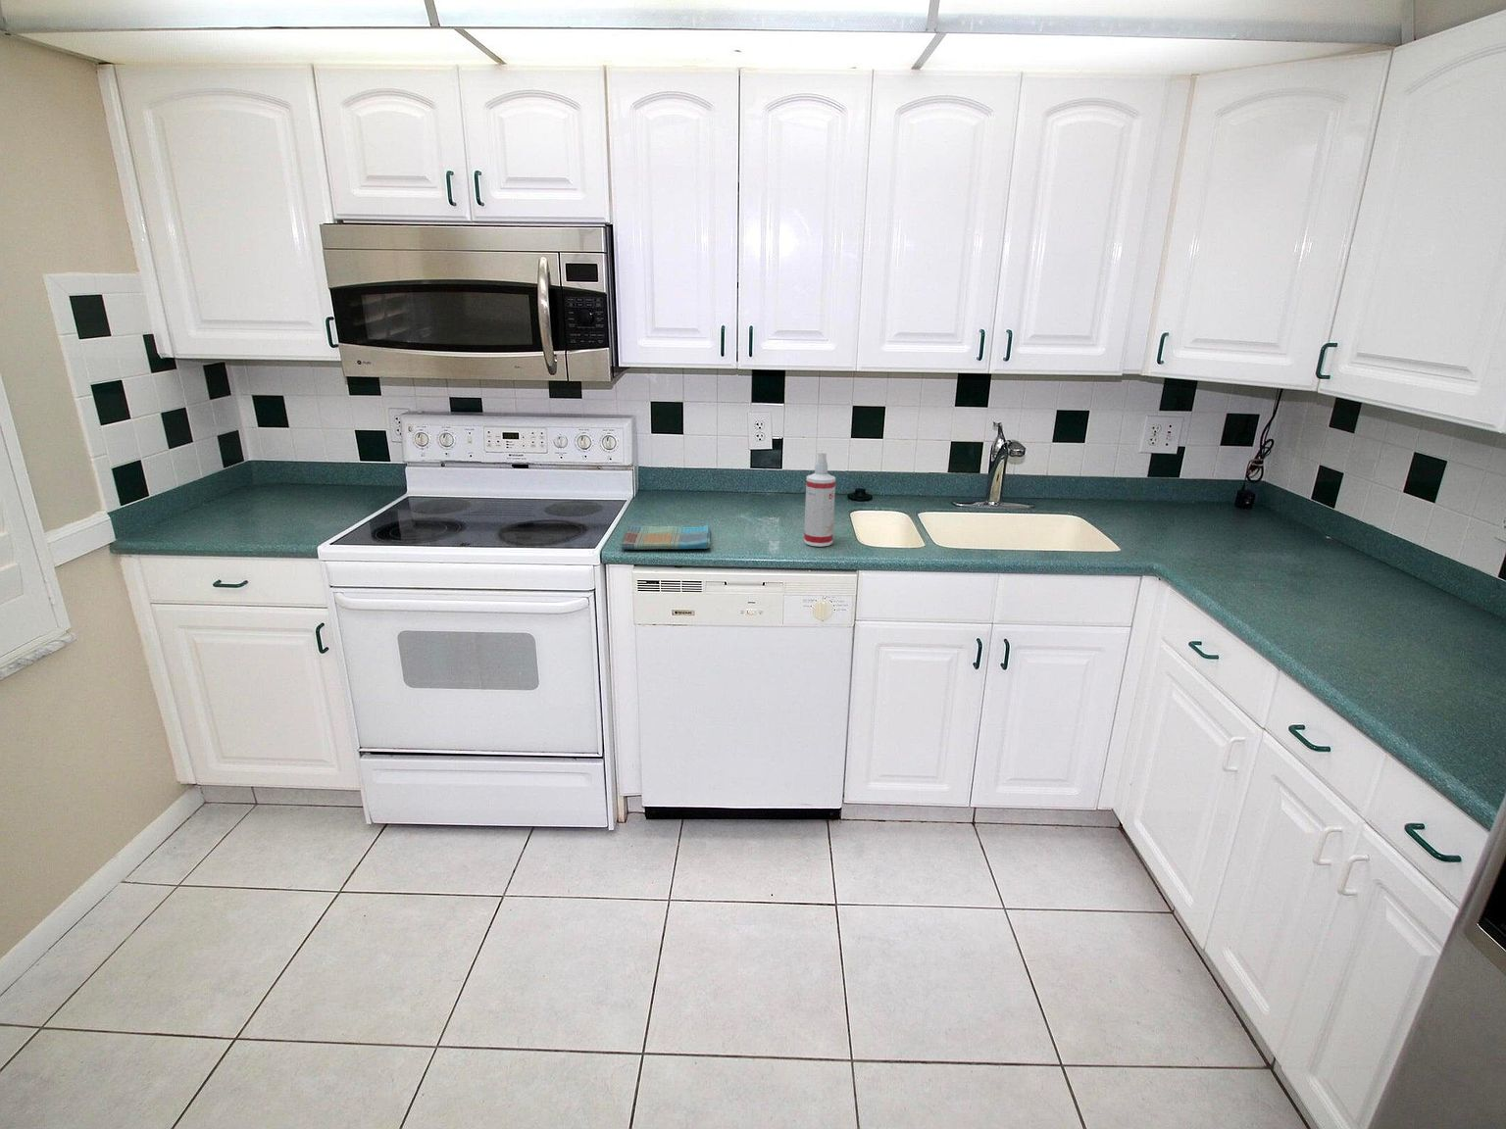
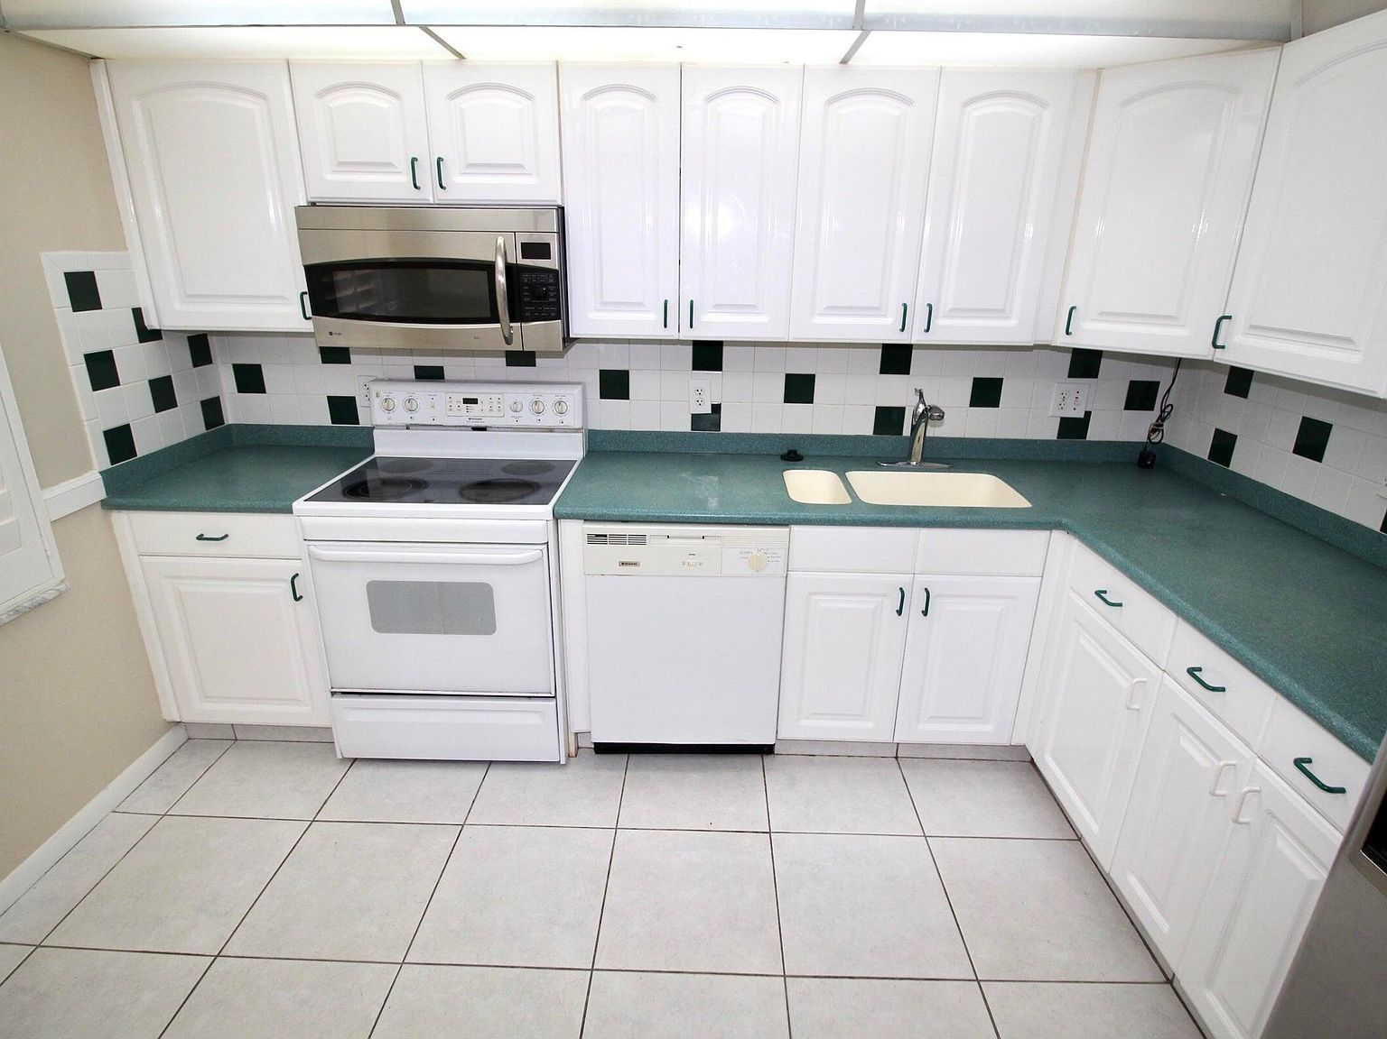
- spray bottle [803,451,836,548]
- dish towel [620,524,711,550]
